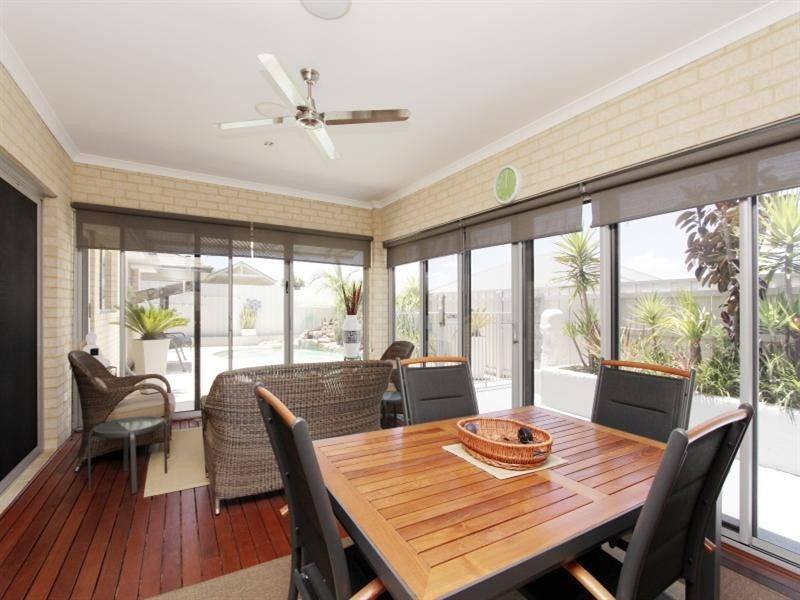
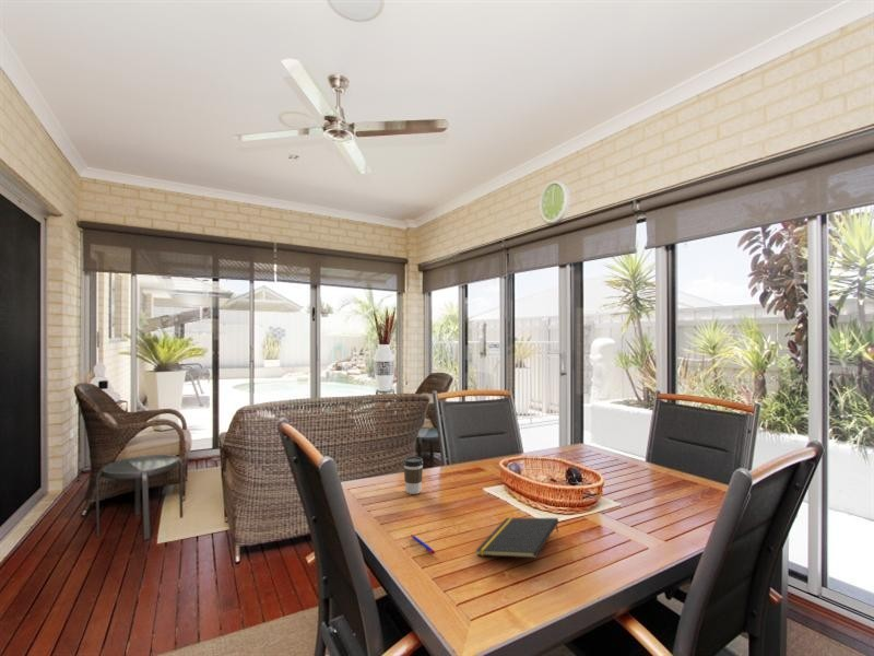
+ pen [410,534,437,555]
+ notepad [475,516,559,559]
+ coffee cup [402,456,424,495]
